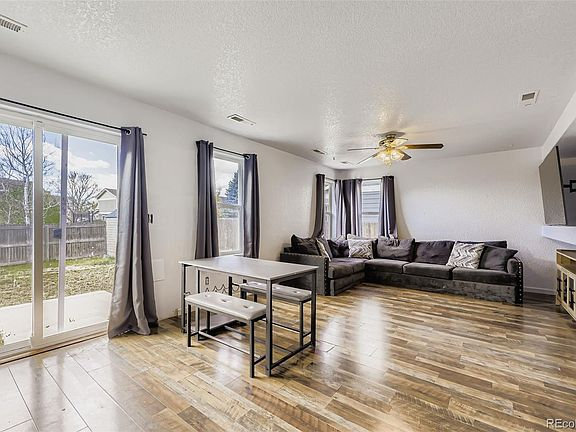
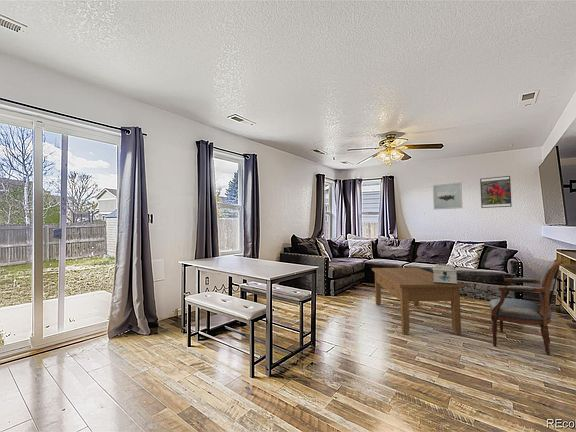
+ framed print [479,175,513,209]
+ coffee table [371,267,465,336]
+ armchair [488,258,563,356]
+ decorative box [432,263,458,285]
+ wall art [432,181,464,211]
